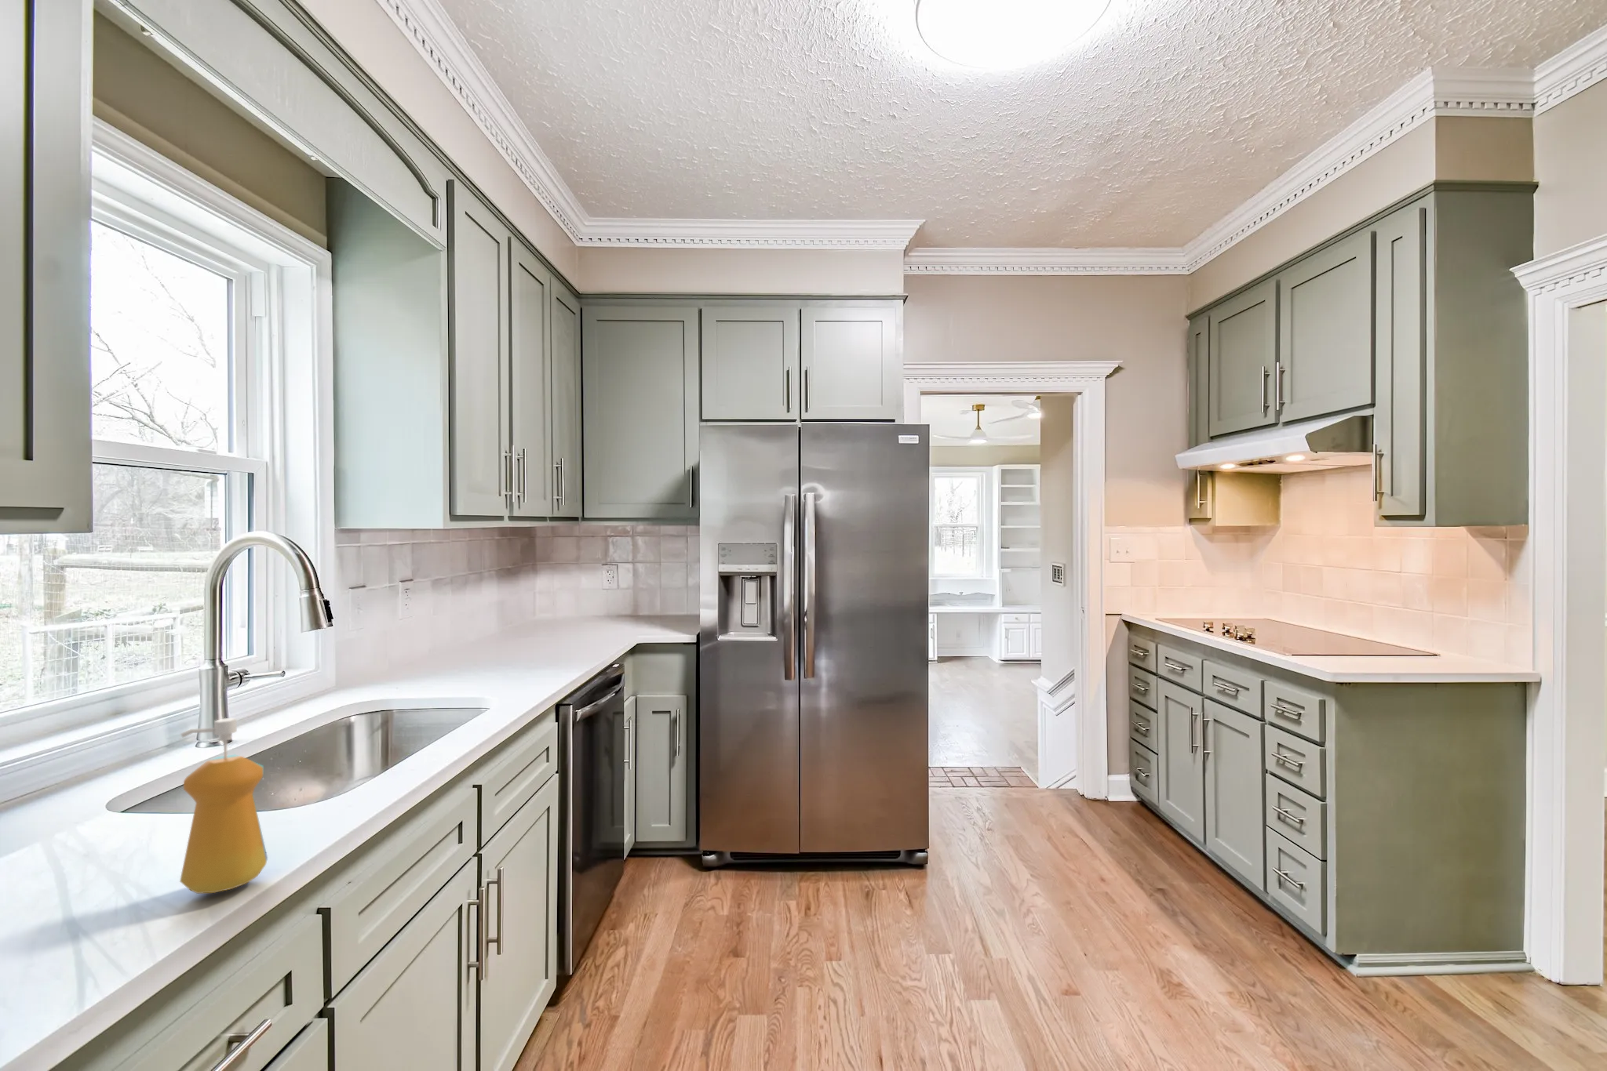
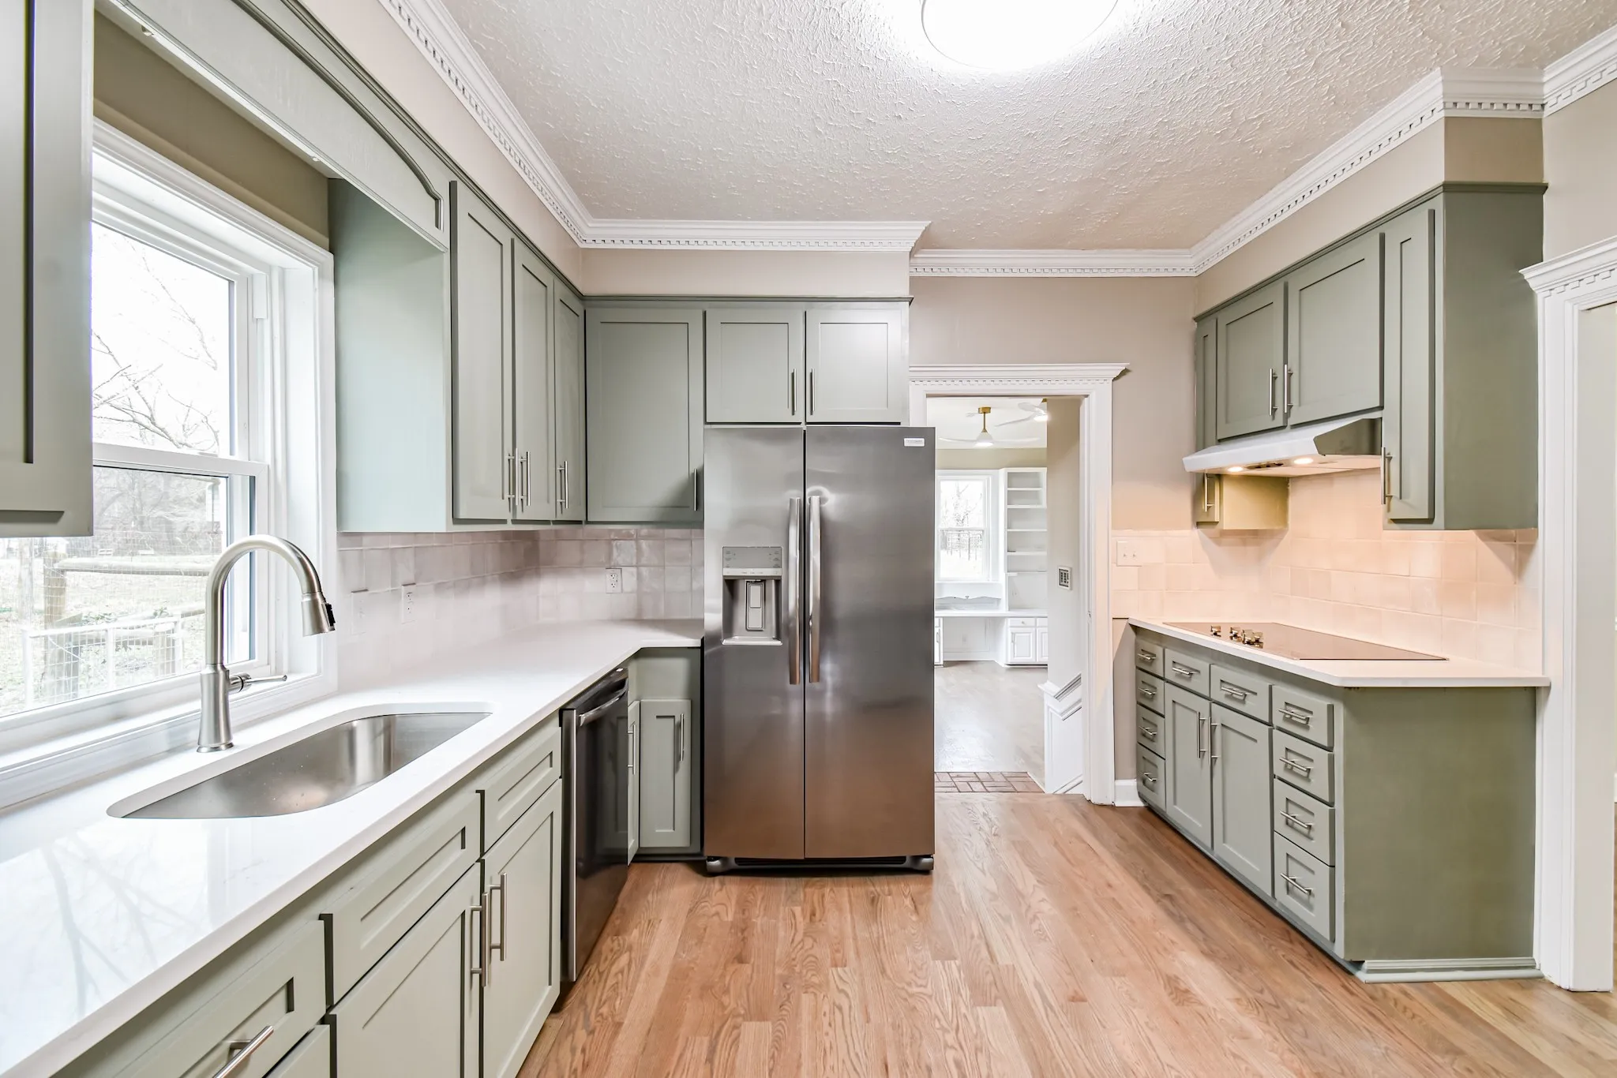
- soap dispenser [179,717,268,894]
